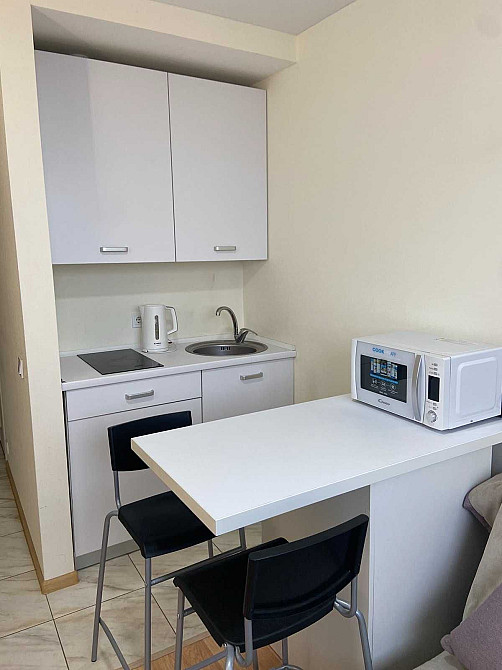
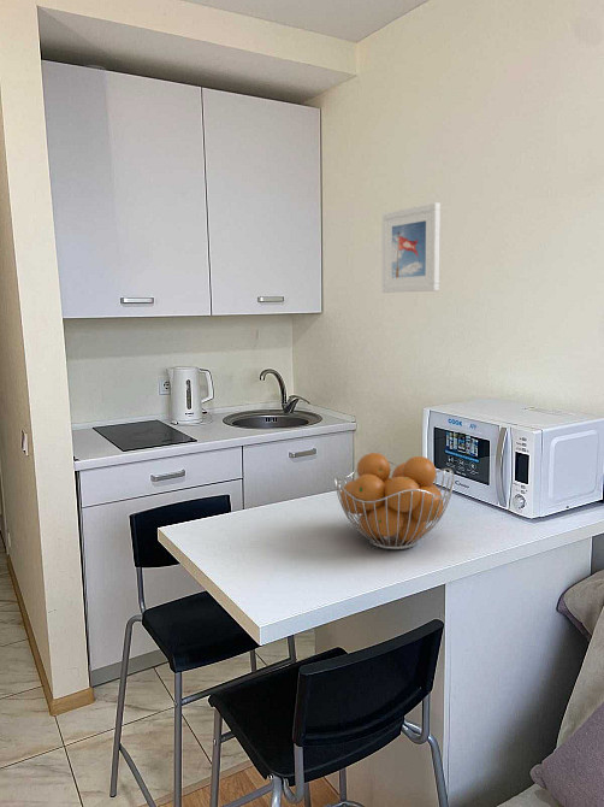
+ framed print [381,201,442,294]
+ fruit basket [332,452,456,550]
